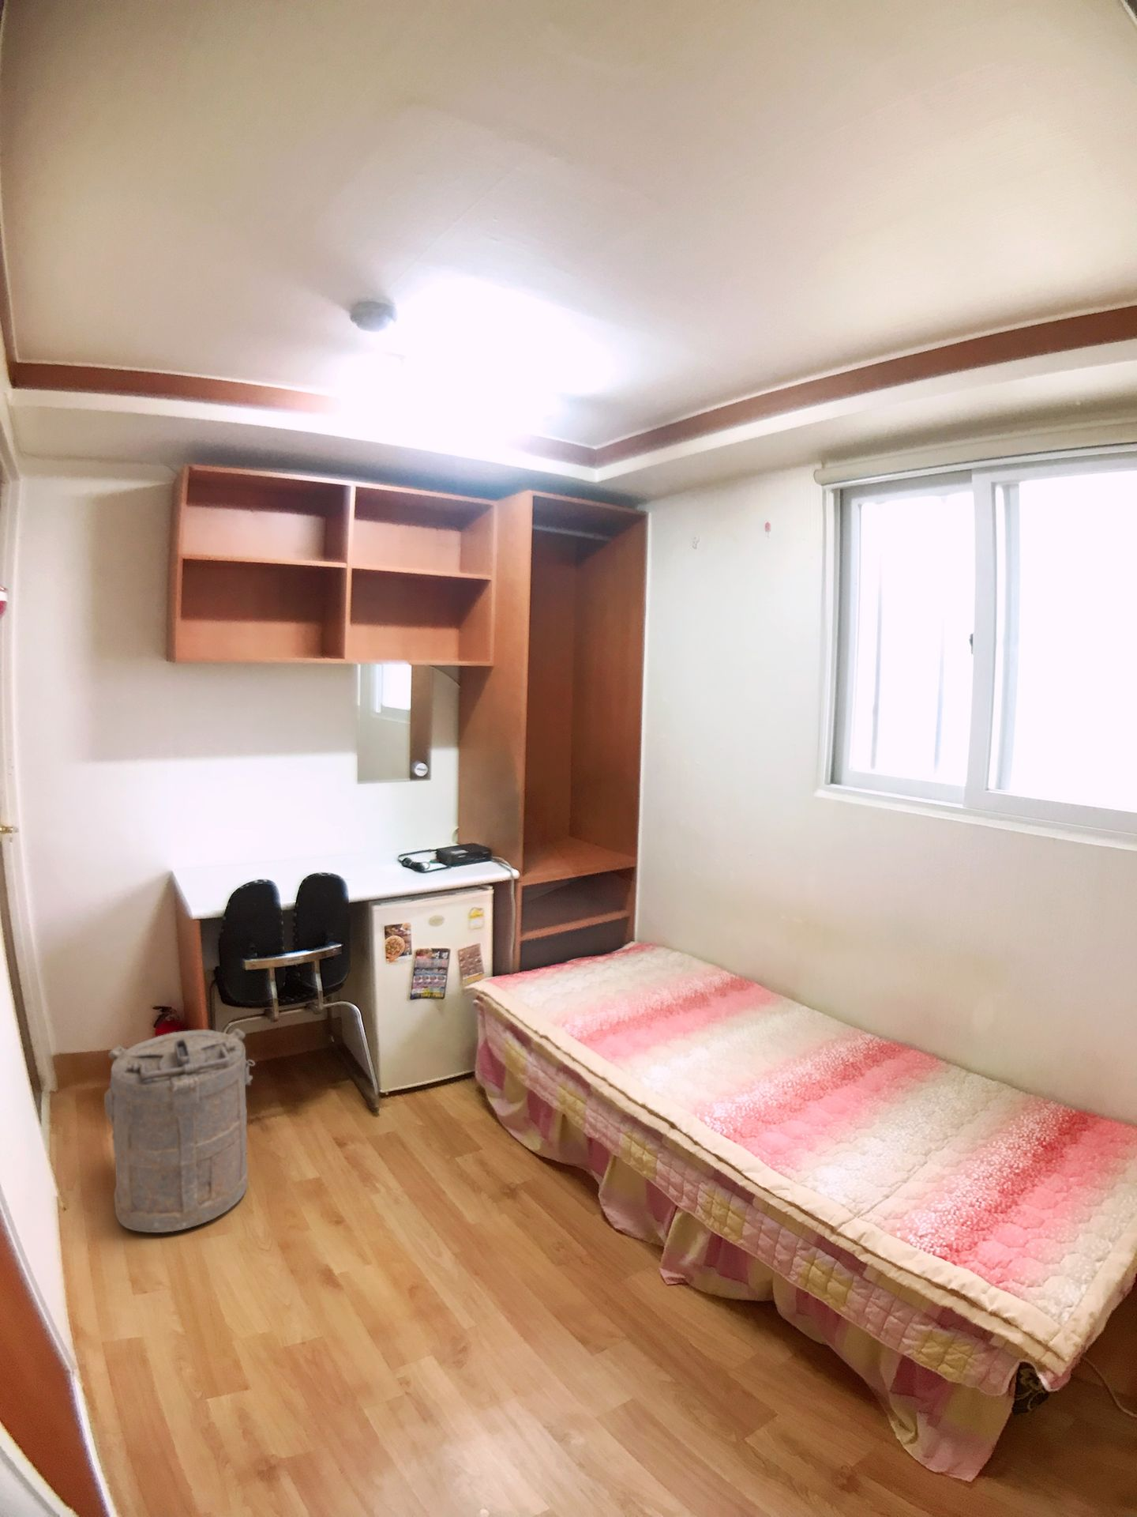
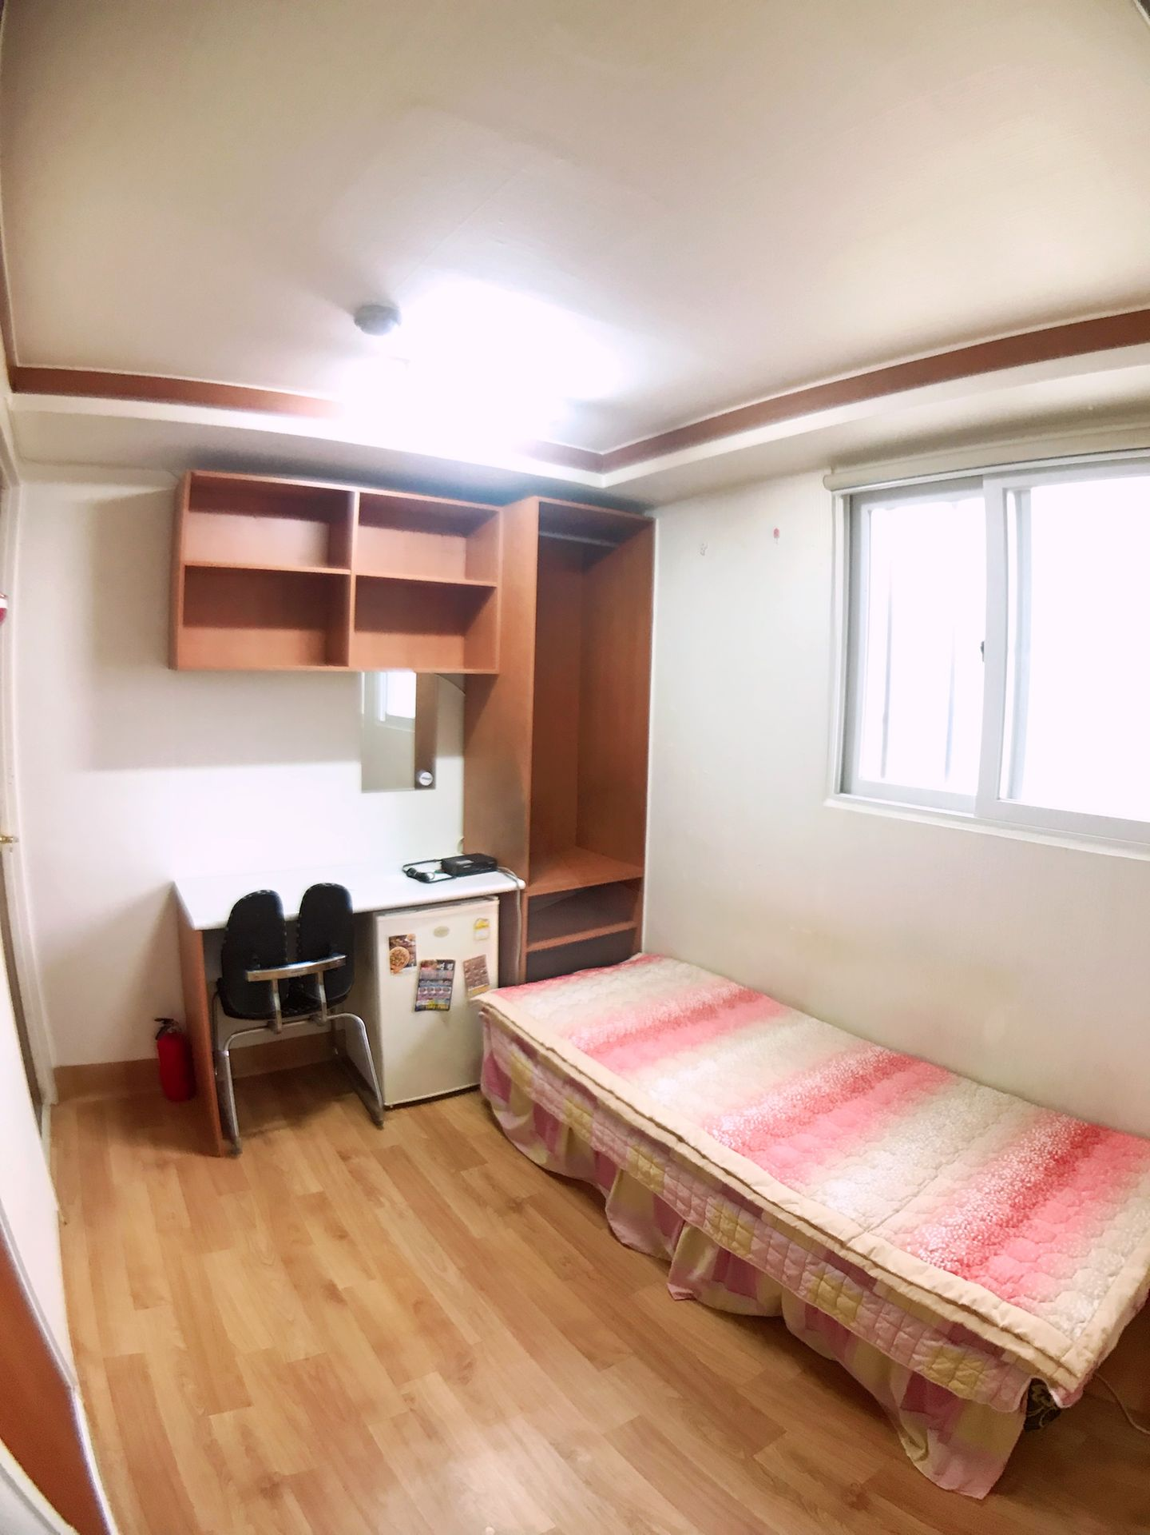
- laundry hamper [104,1028,256,1234]
